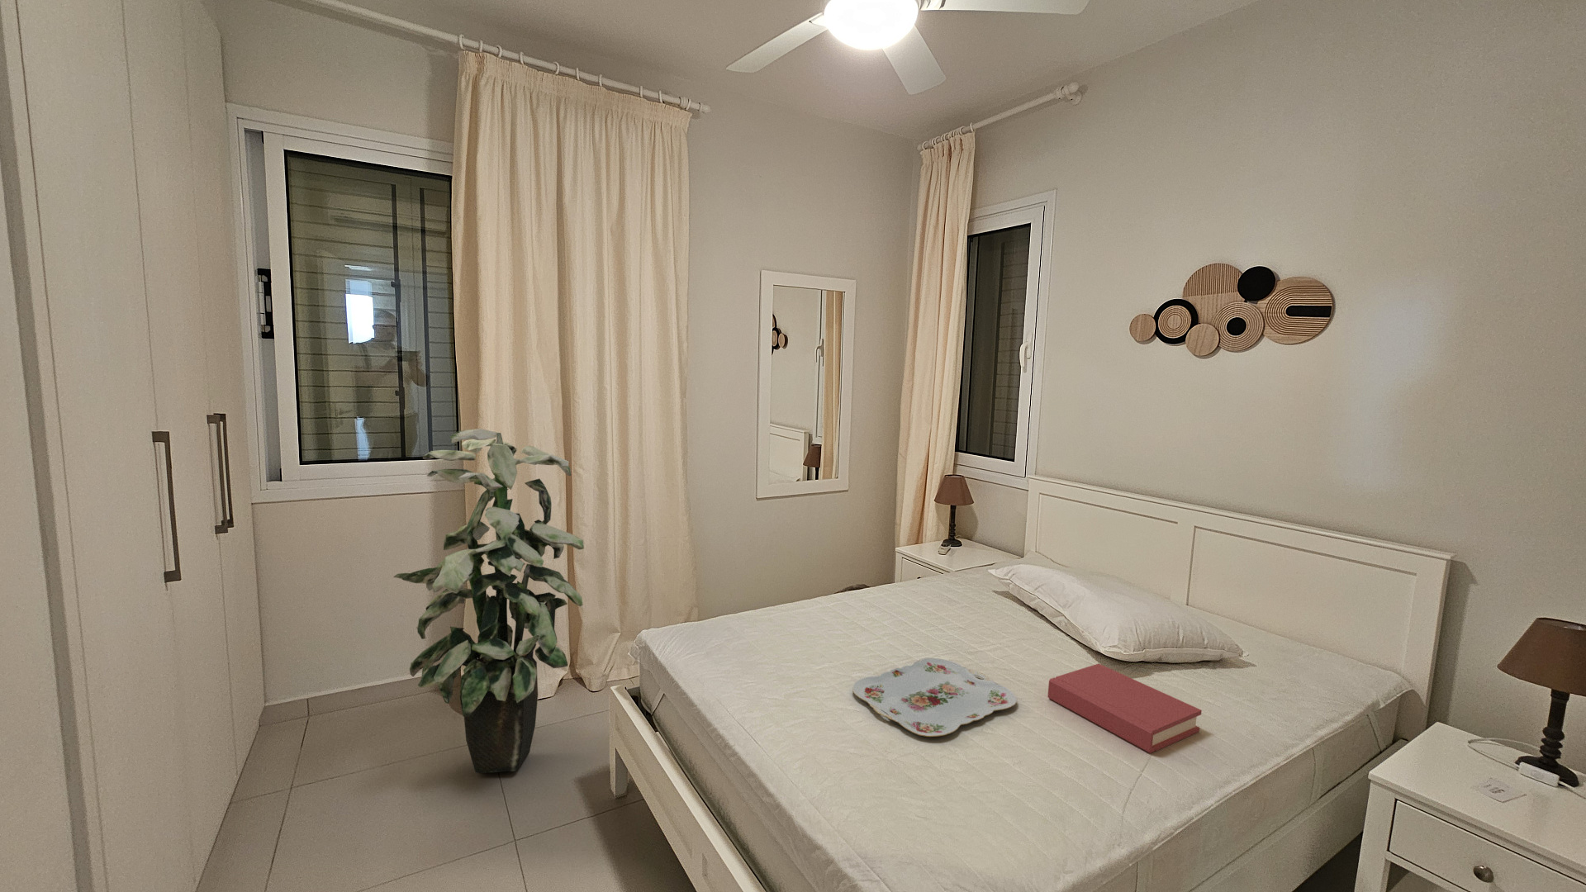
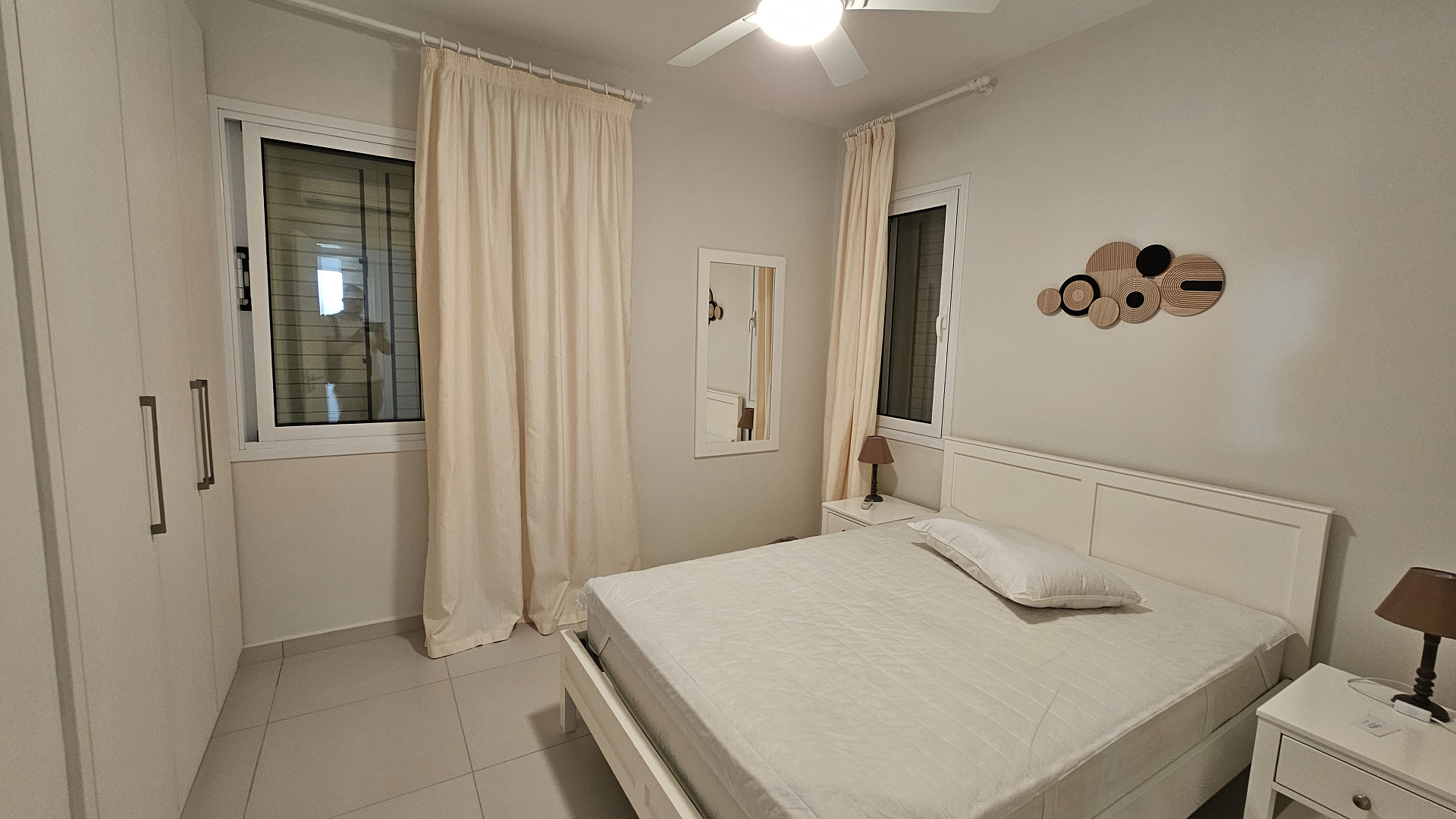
- indoor plant [392,429,585,774]
- hardback book [1047,663,1203,754]
- serving tray [852,658,1017,737]
